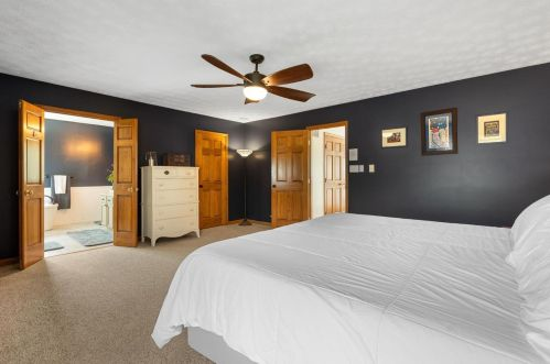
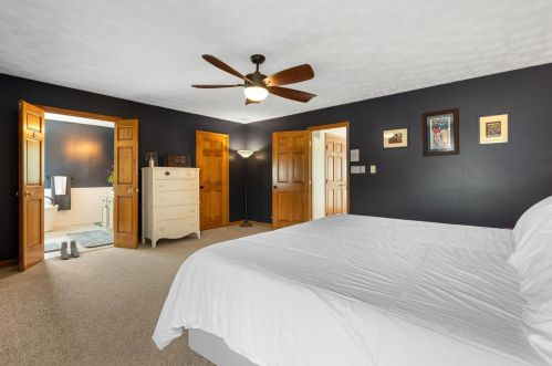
+ boots [60,239,81,260]
